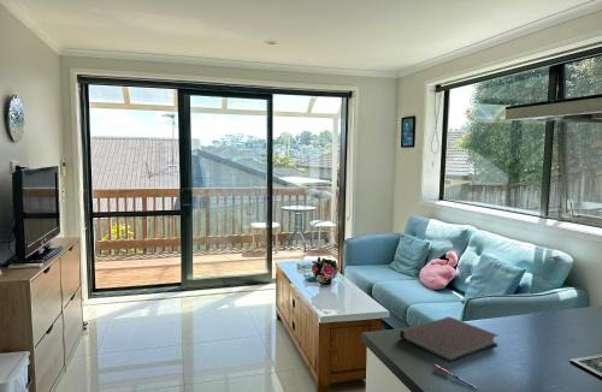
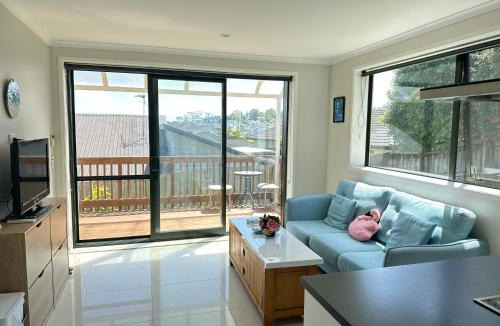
- notebook [399,315,498,363]
- pen [432,363,478,391]
